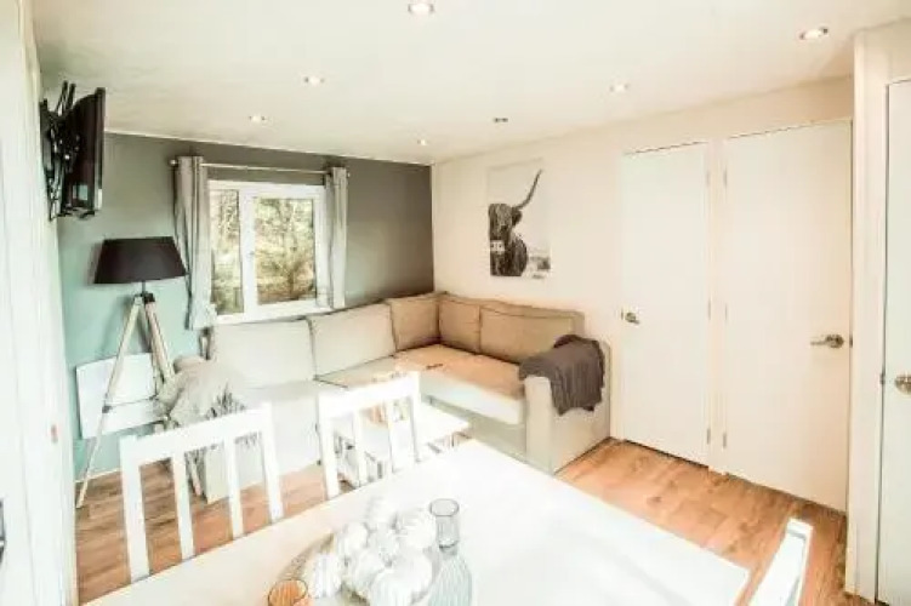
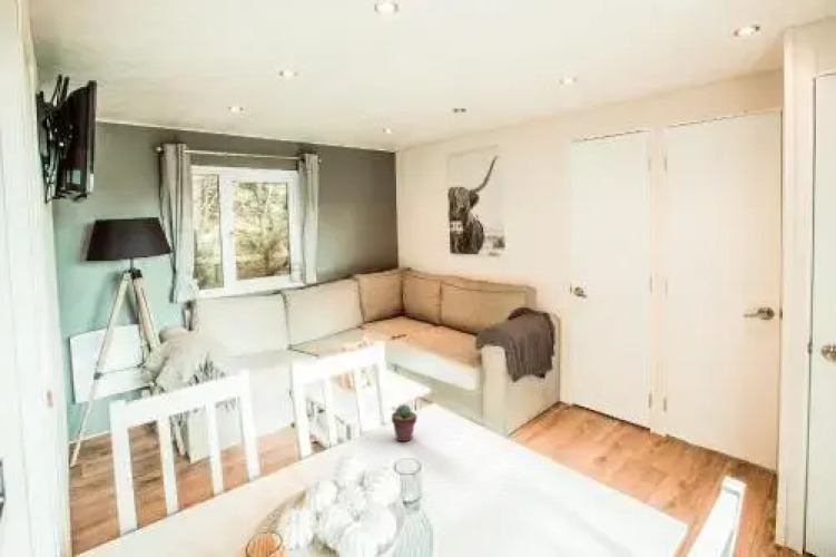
+ potted succulent [391,403,419,442]
